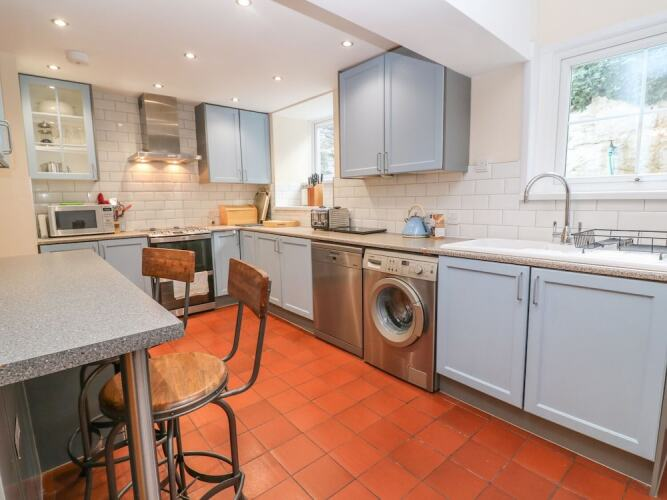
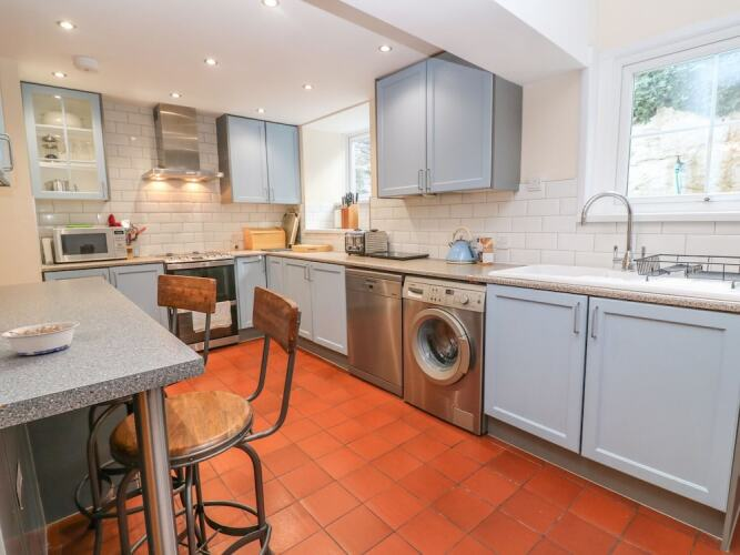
+ legume [0,321,81,356]
